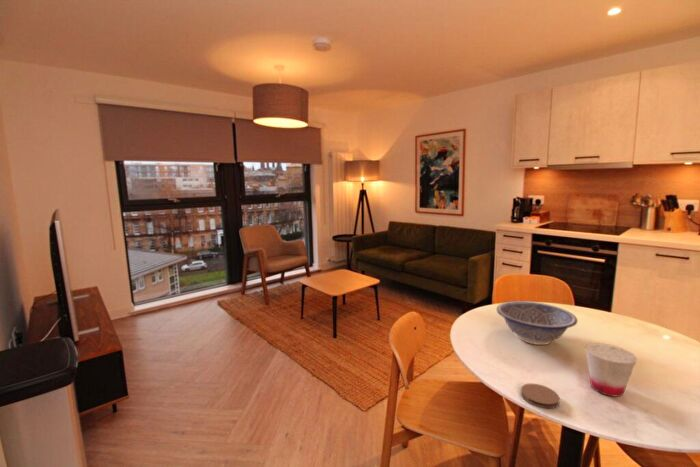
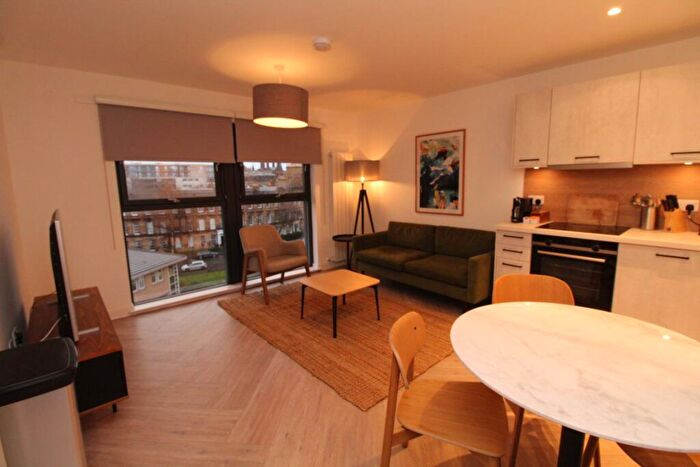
- cup [584,342,638,397]
- coaster [520,382,561,409]
- decorative bowl [496,300,578,346]
